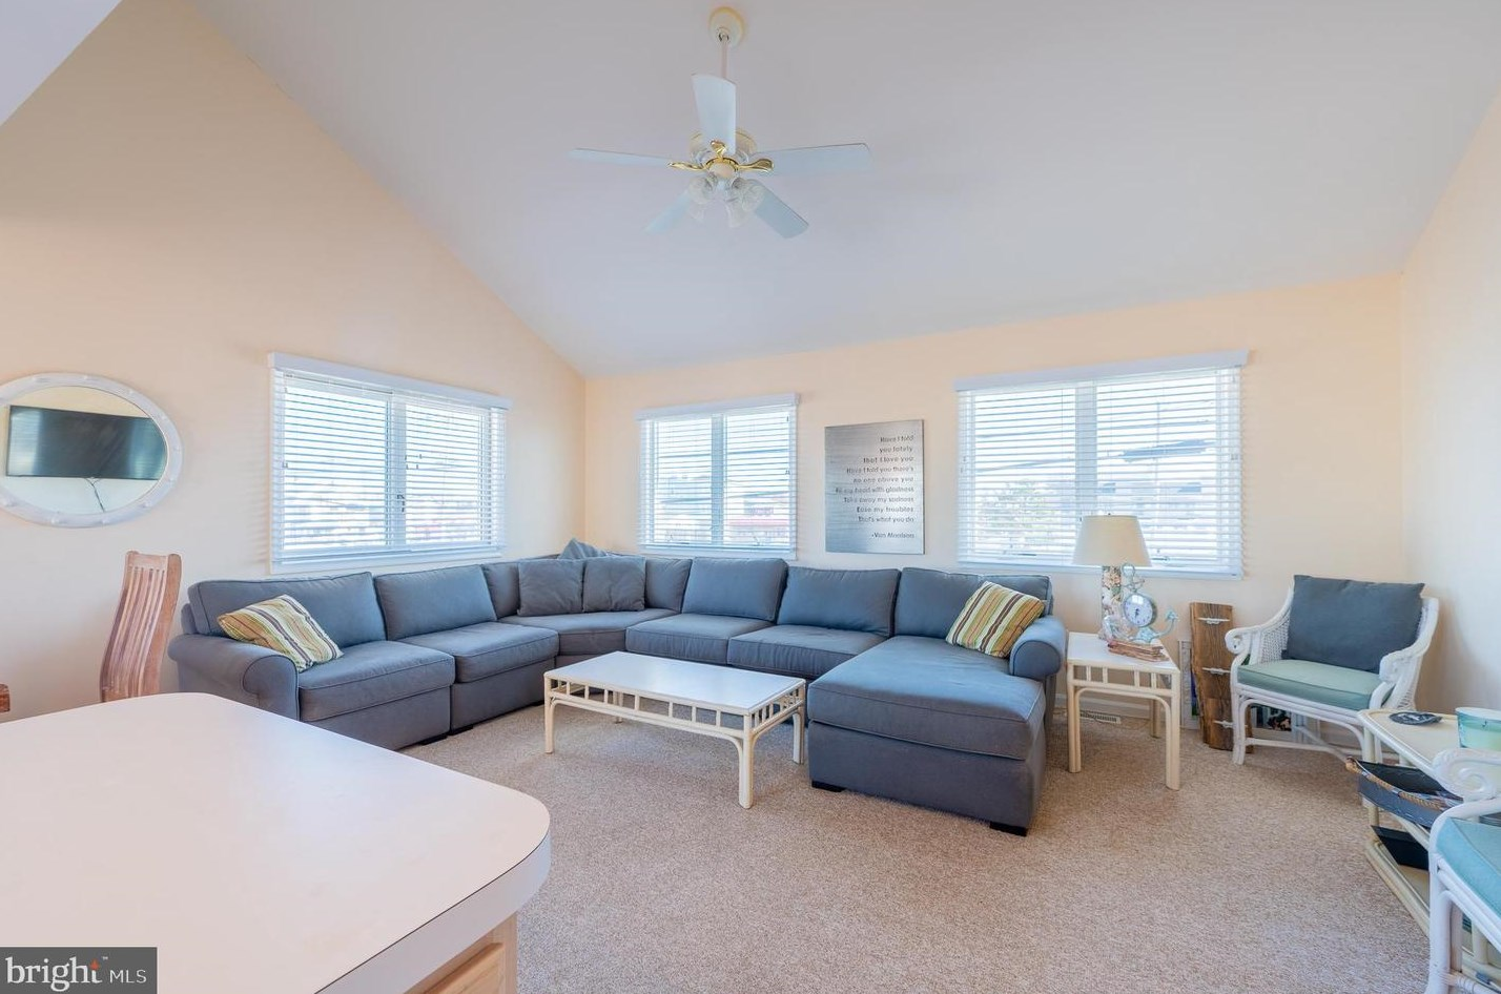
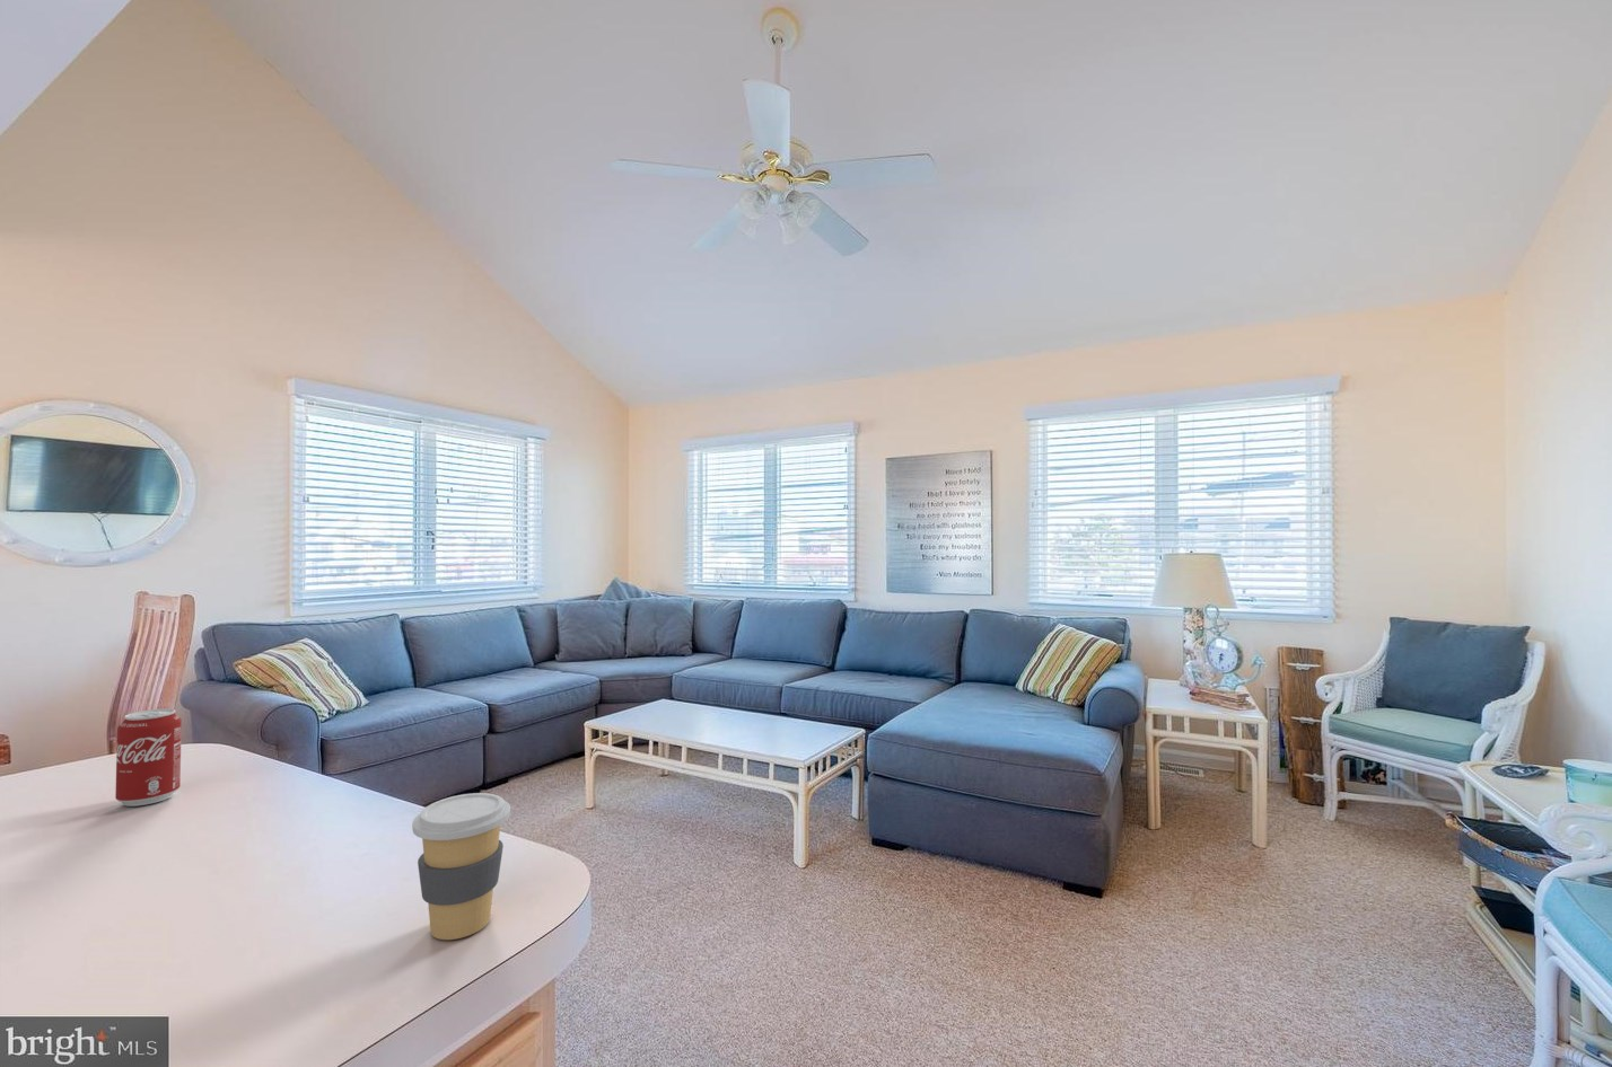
+ coffee cup [411,792,511,941]
+ beverage can [114,707,182,807]
